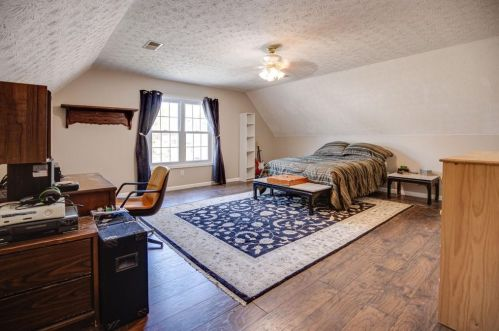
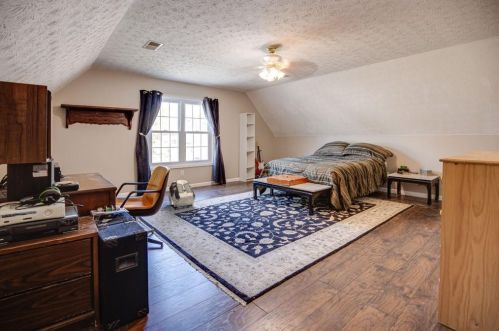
+ backpack [168,178,196,208]
